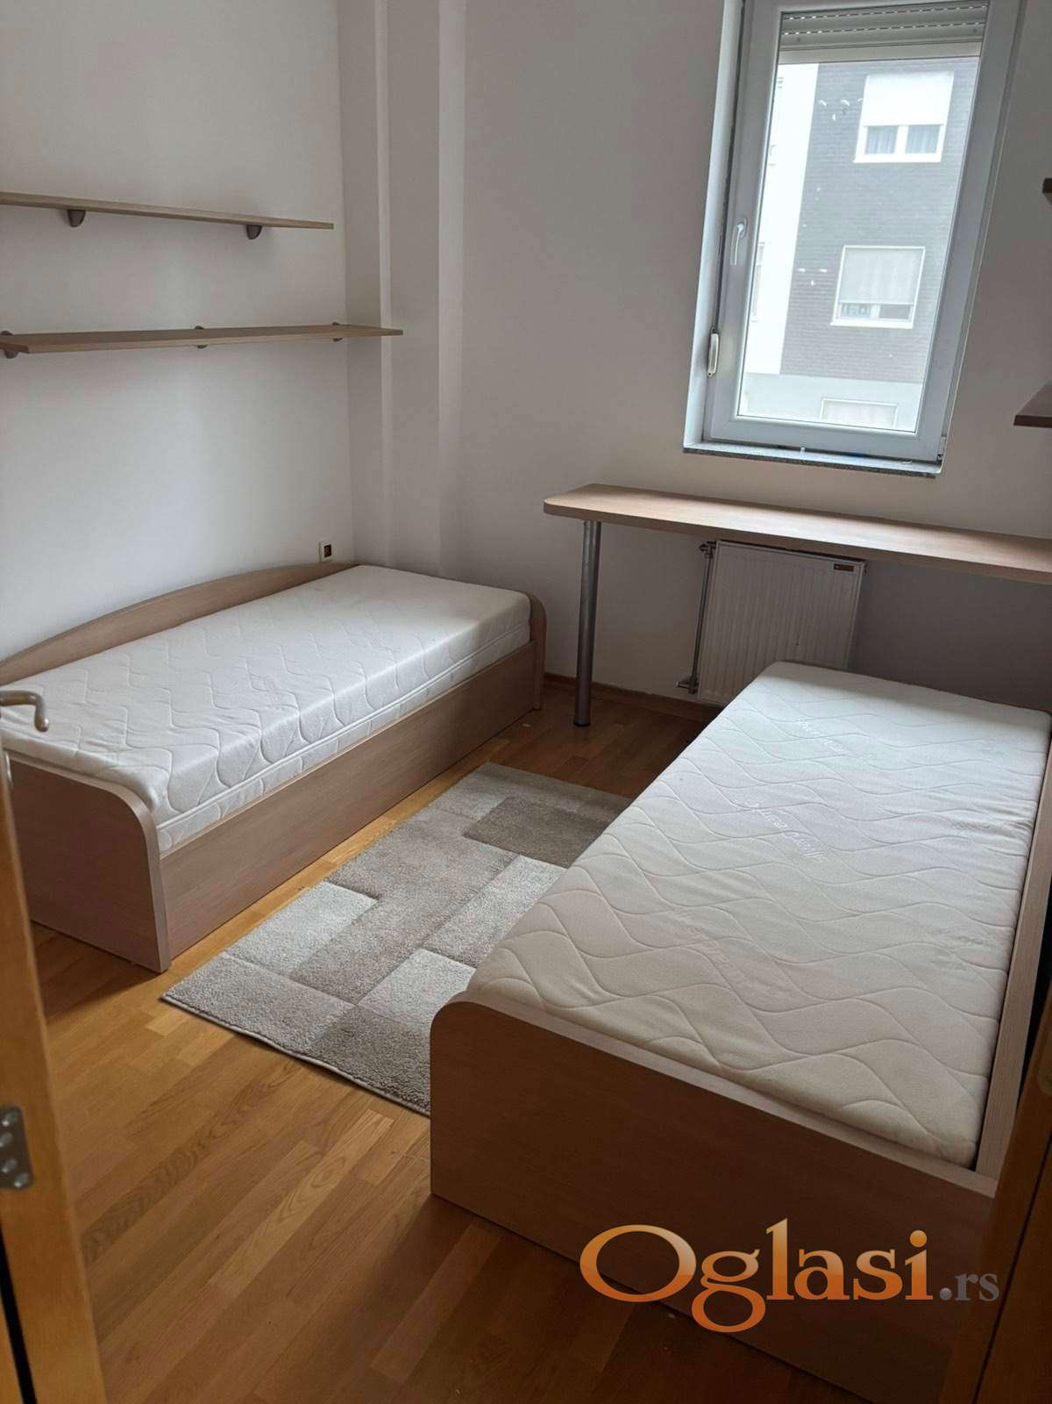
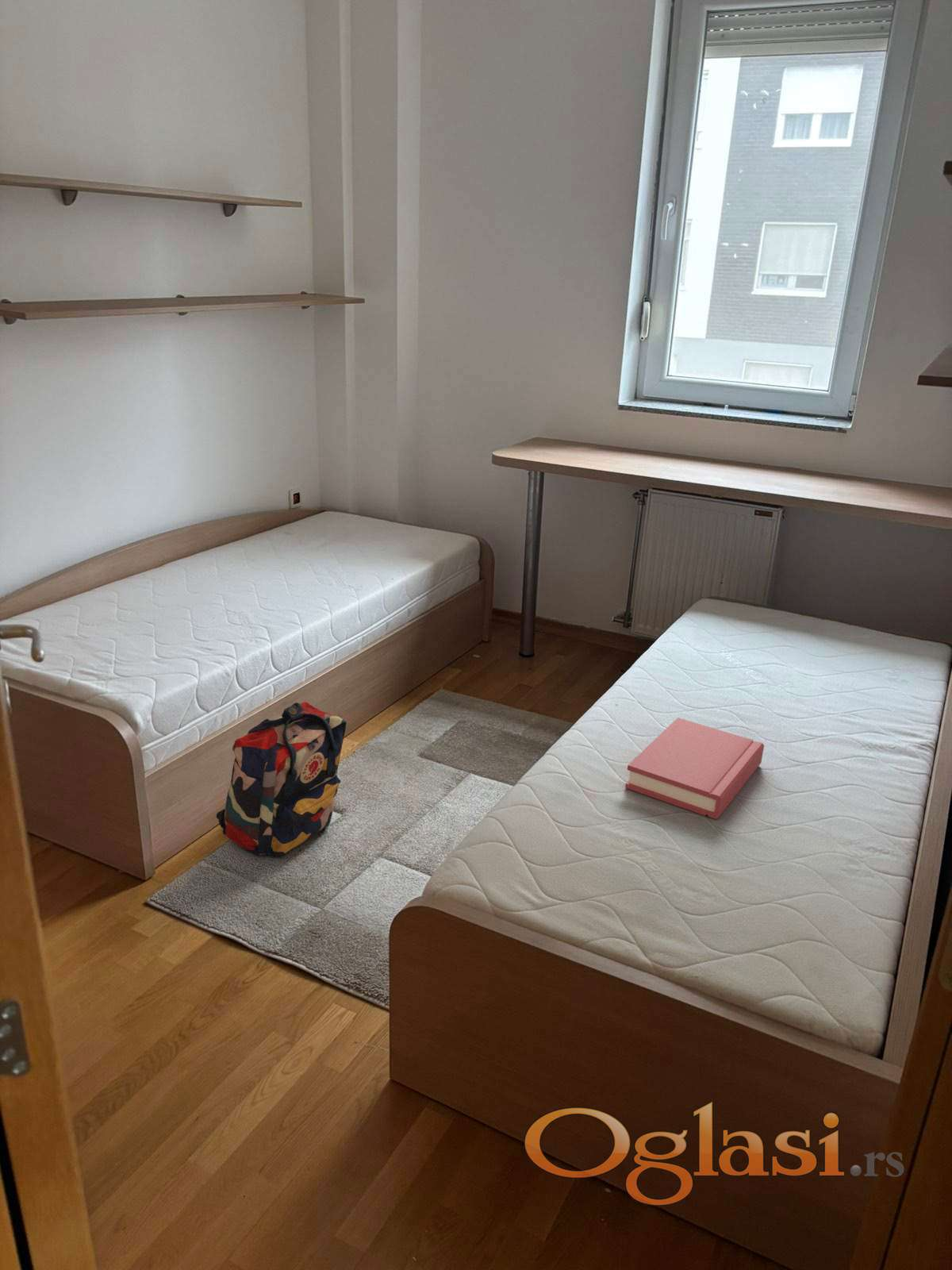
+ backpack [215,701,347,858]
+ hardback book [624,717,765,820]
